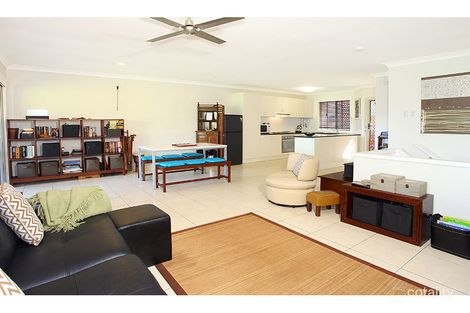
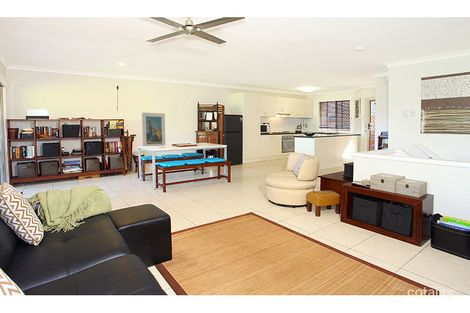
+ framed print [141,112,166,147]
